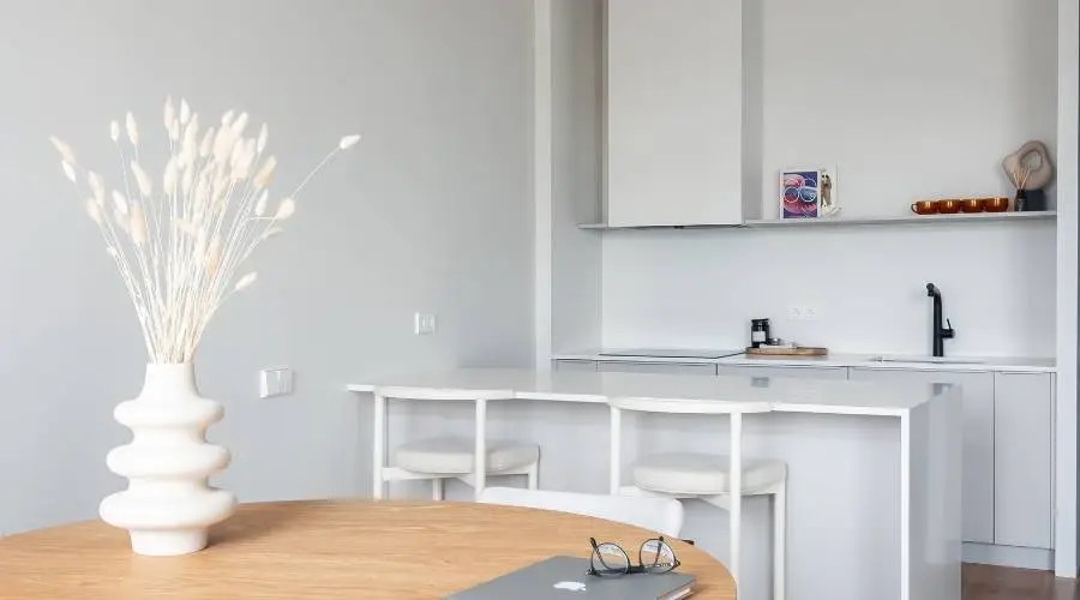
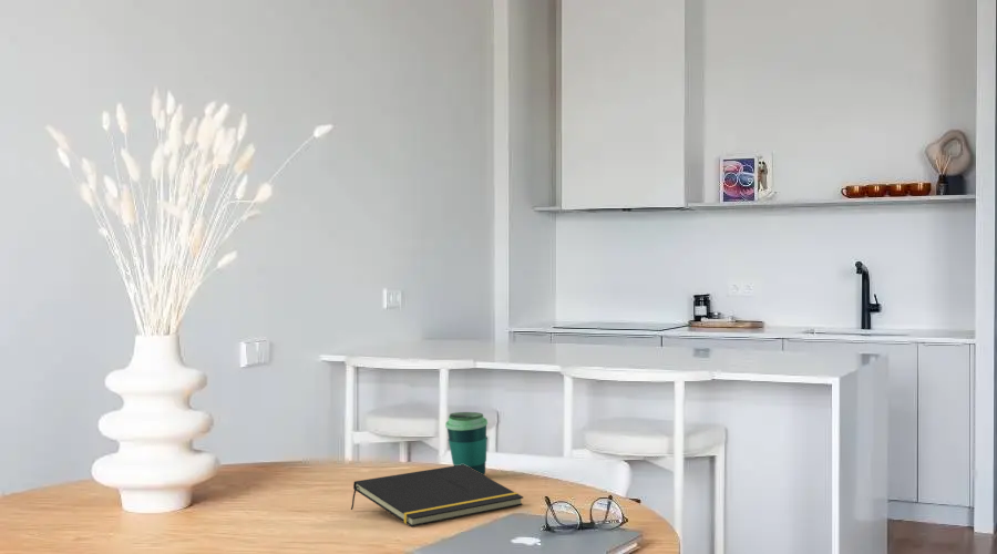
+ notepad [350,464,524,527]
+ cup [444,411,489,476]
